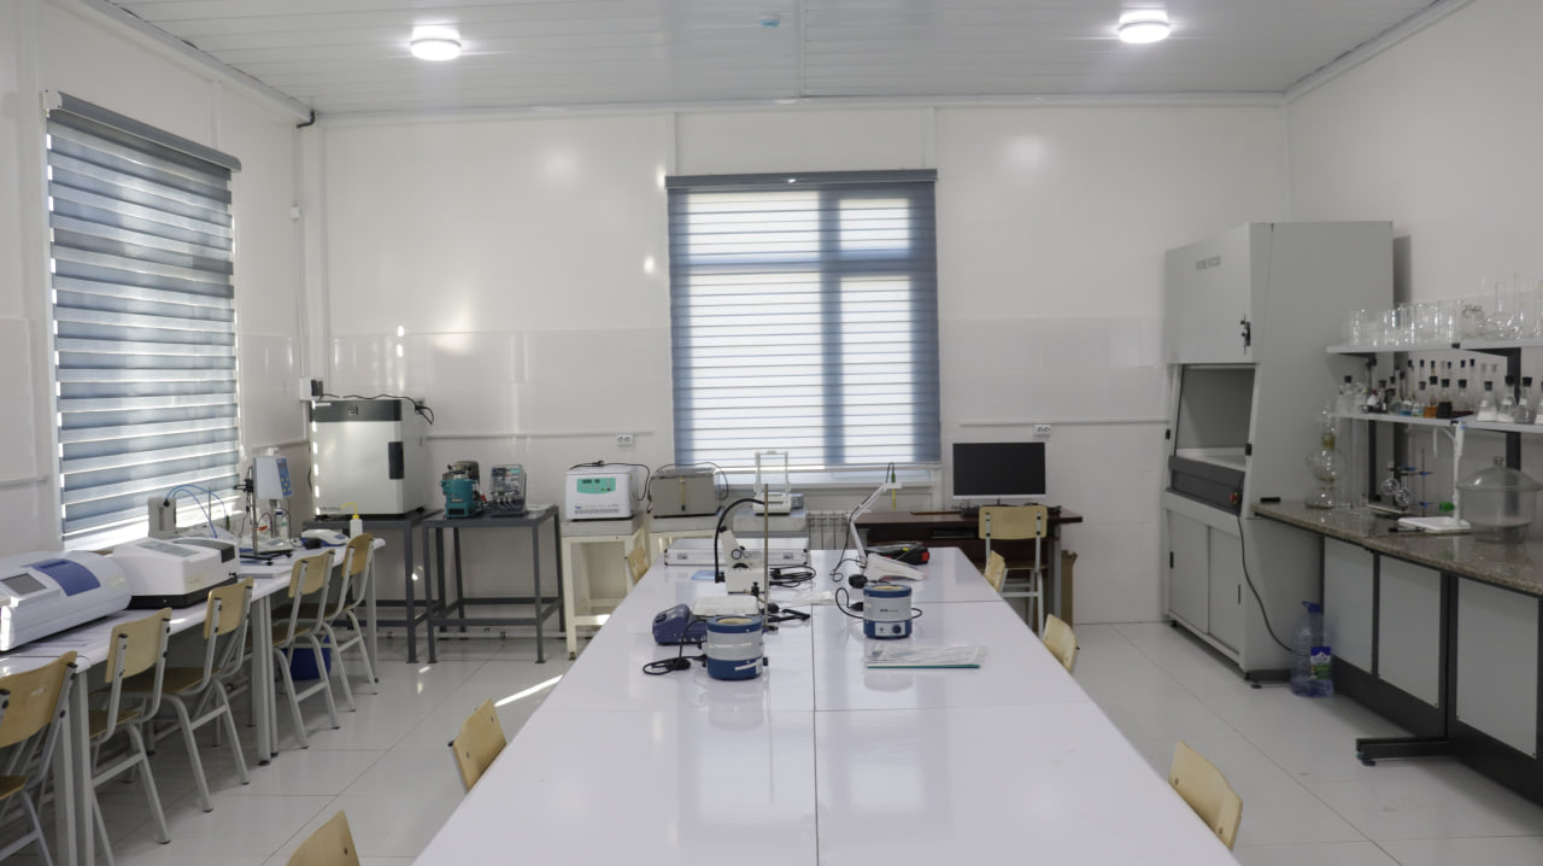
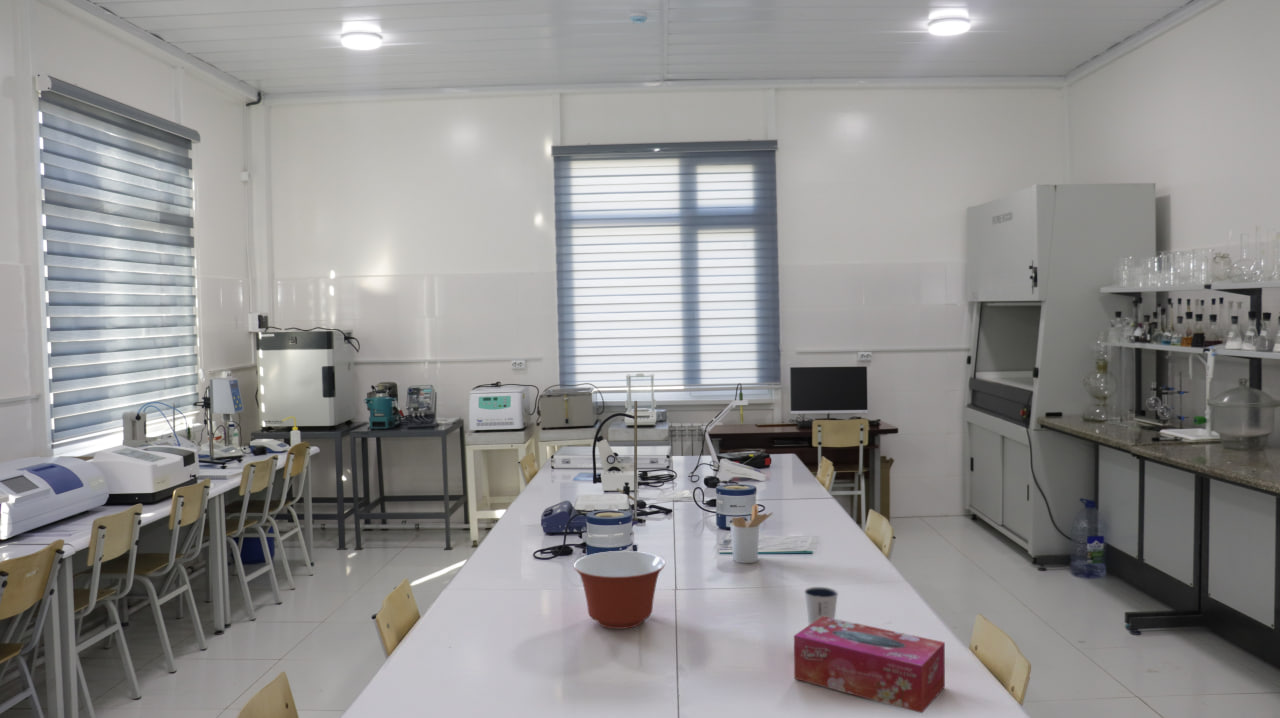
+ tissue box [793,616,946,714]
+ dixie cup [803,586,839,626]
+ utensil holder [729,503,774,564]
+ mixing bowl [573,550,666,630]
